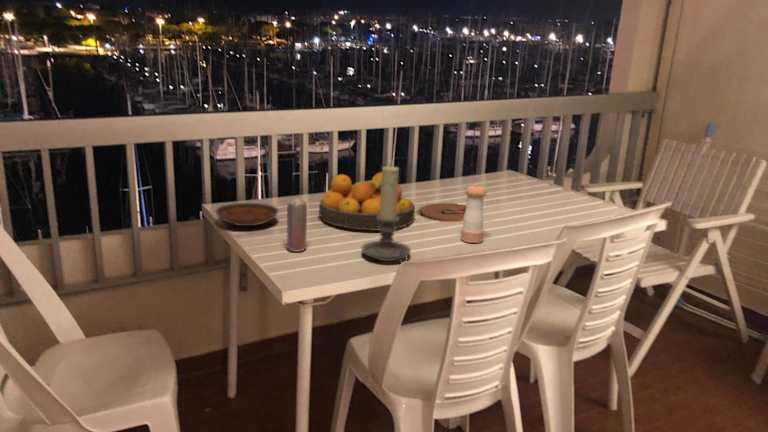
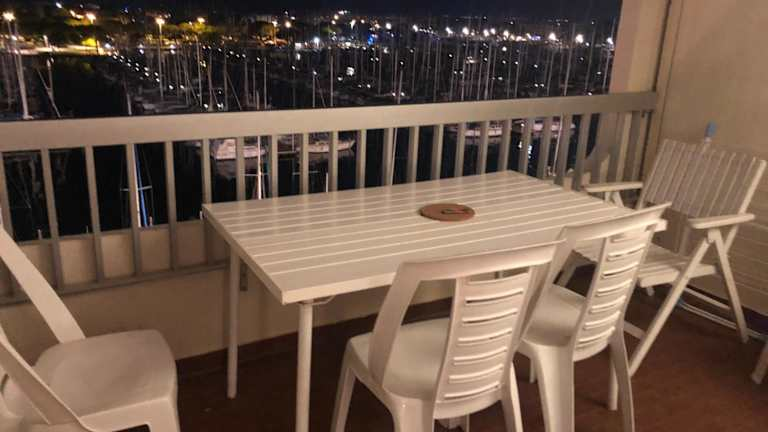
- fruit bowl [318,171,416,231]
- candle holder [360,165,412,264]
- bowl [214,202,280,227]
- pepper shaker [460,182,488,244]
- beverage can [286,199,308,253]
